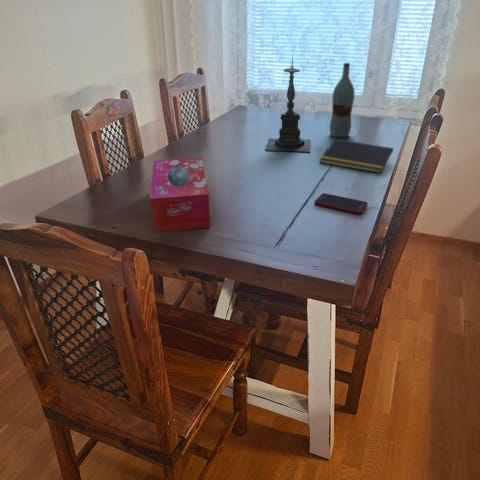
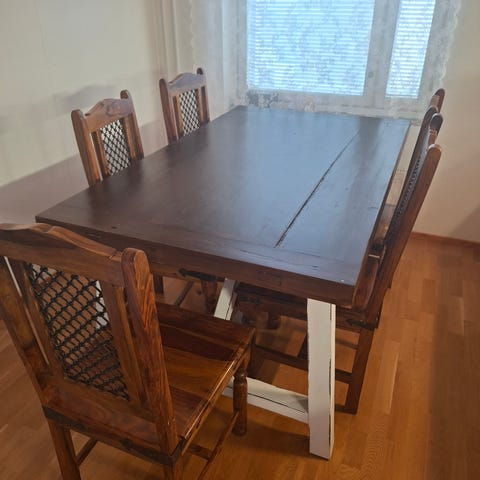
- bottle [329,62,356,138]
- notepad [318,138,395,174]
- tissue box [149,157,211,233]
- cell phone [313,192,368,215]
- candle holder [265,54,311,153]
